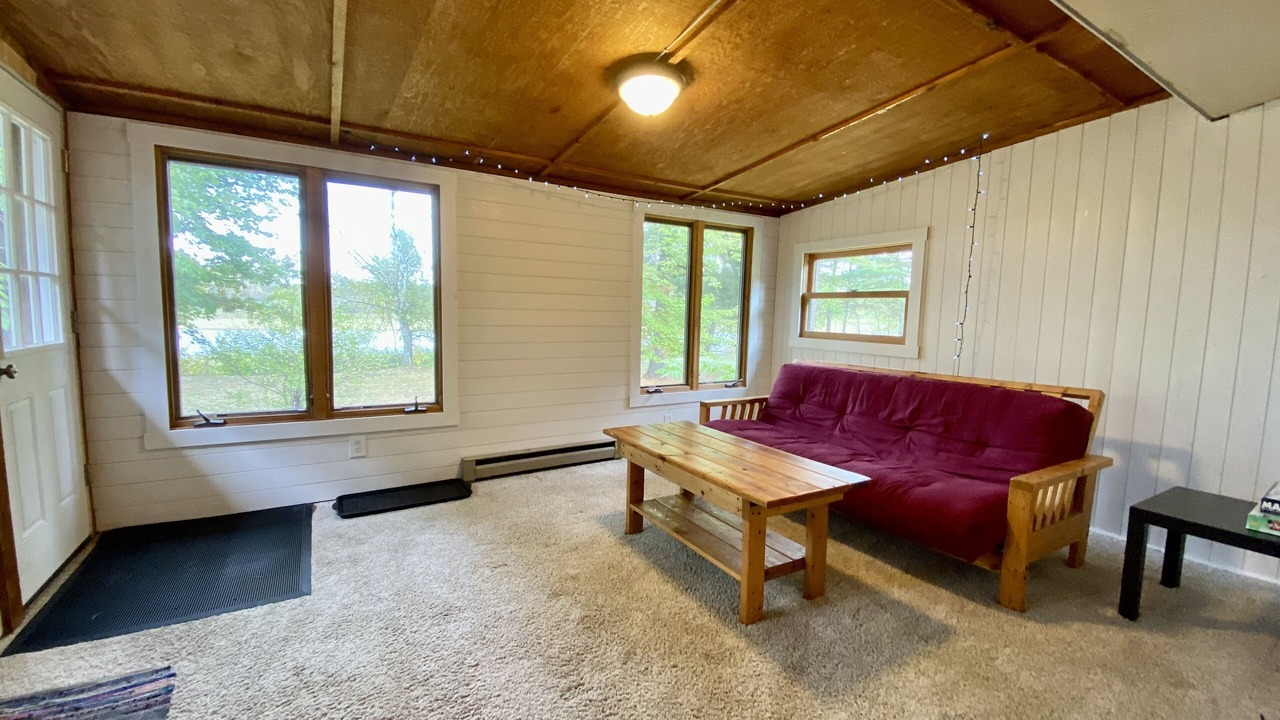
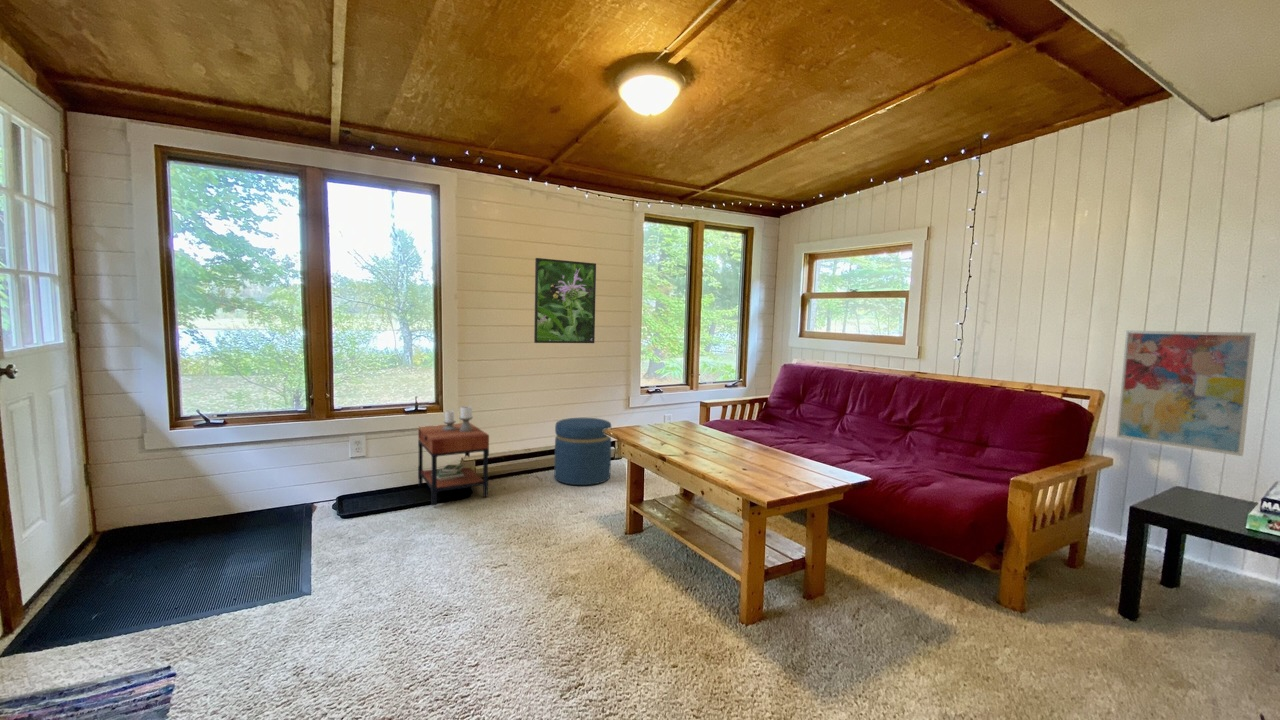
+ ottoman [554,417,612,486]
+ side table [417,405,490,506]
+ wall art [1116,330,1257,457]
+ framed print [533,257,597,344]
